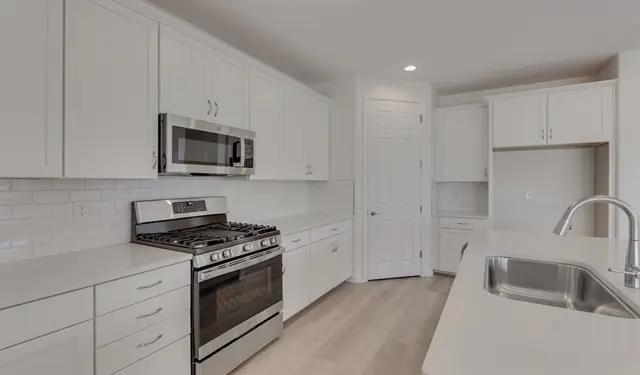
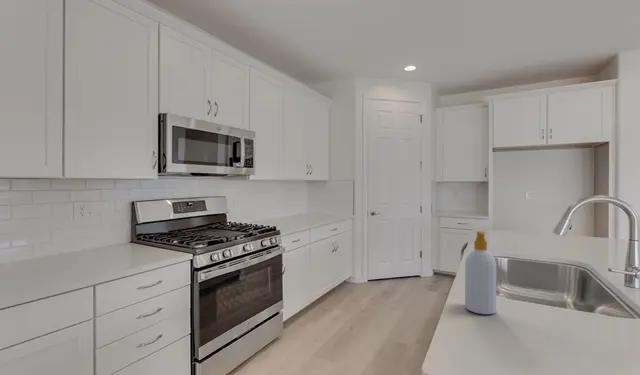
+ soap bottle [464,230,497,315]
